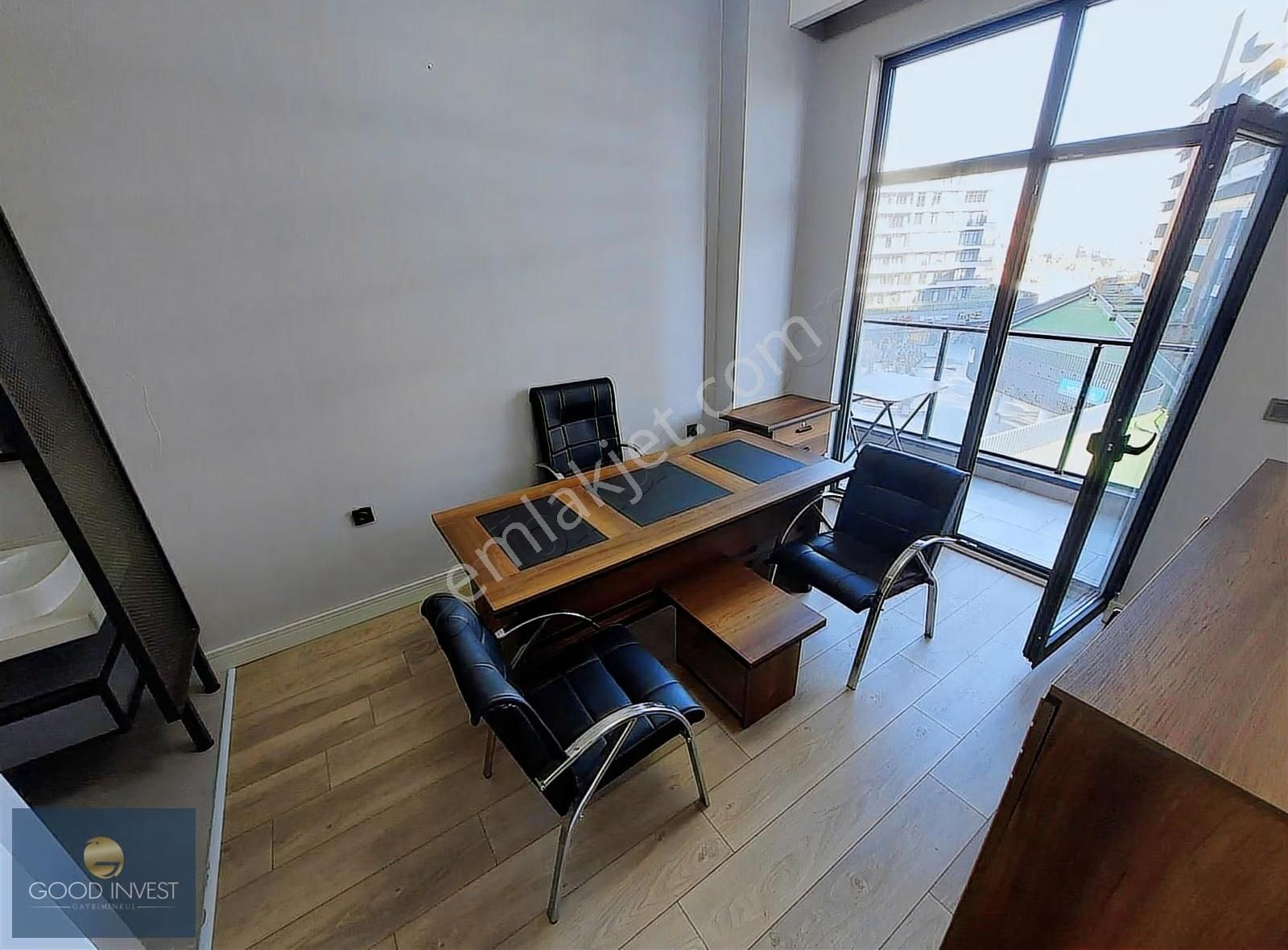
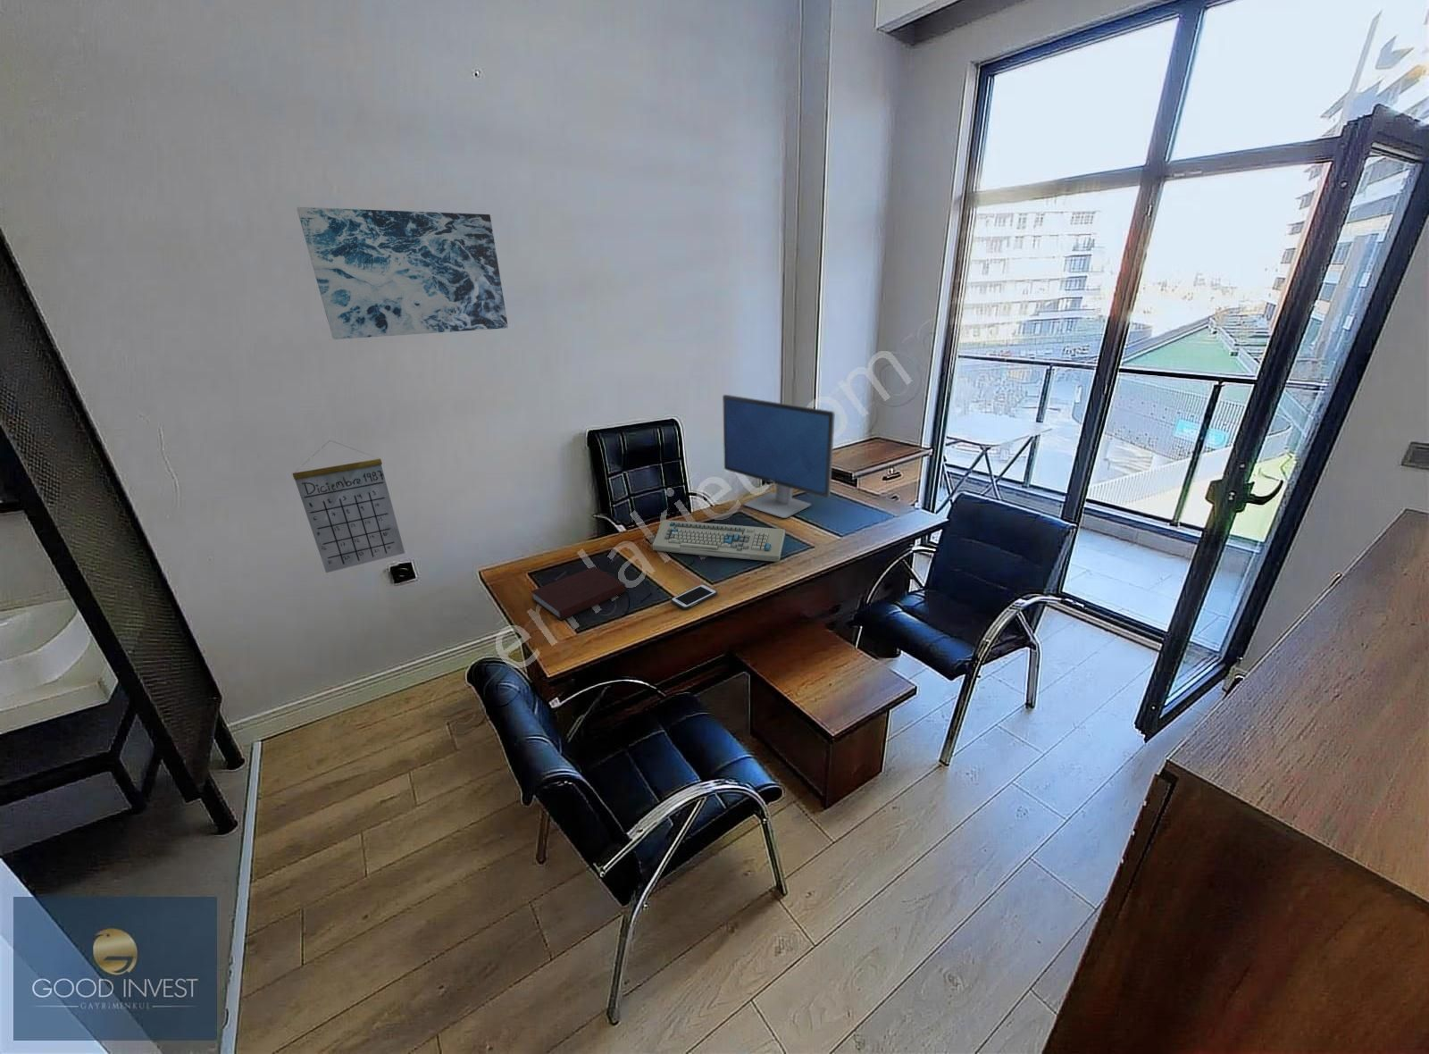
+ cell phone [670,584,718,610]
+ keyboard [652,519,786,563]
+ monitor [721,394,835,519]
+ notebook [530,566,627,621]
+ calendar [292,439,405,574]
+ wall art [296,206,509,341]
